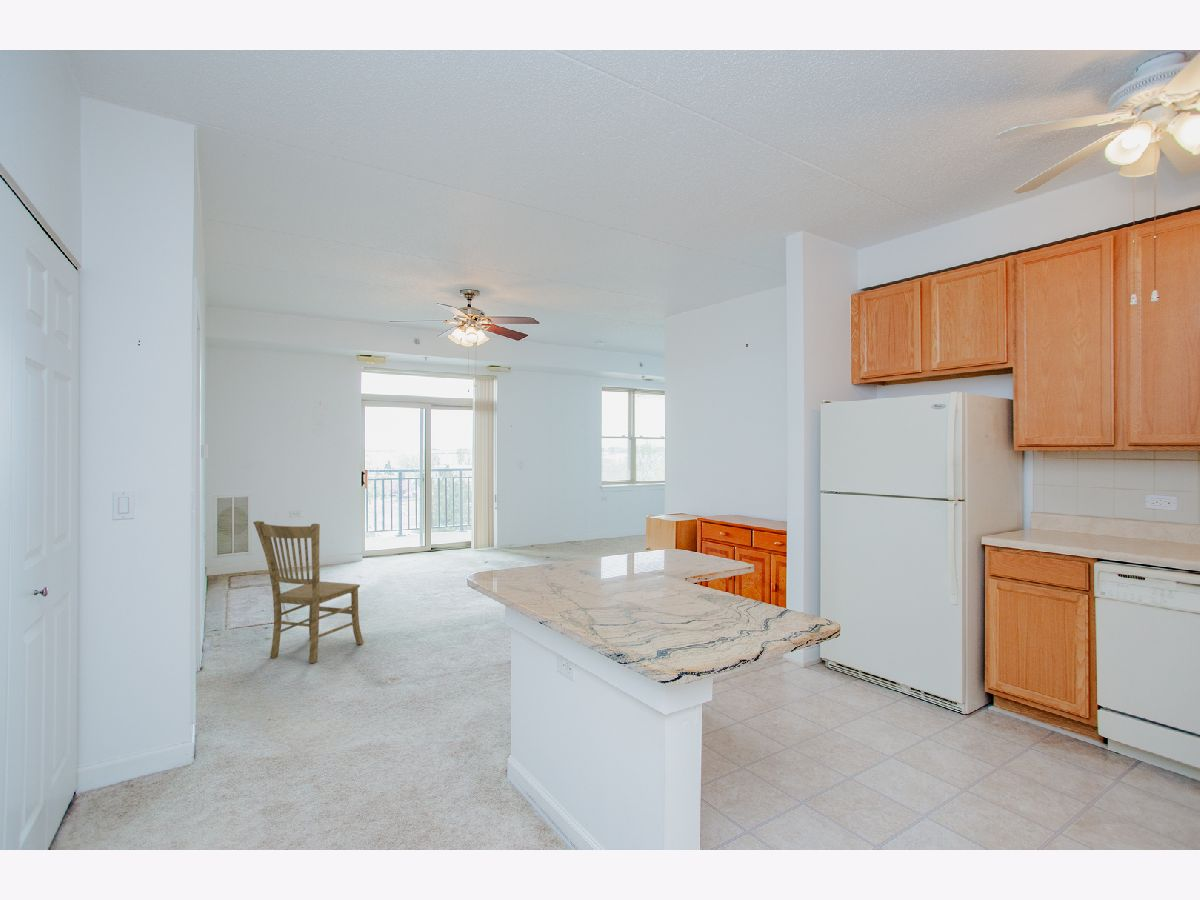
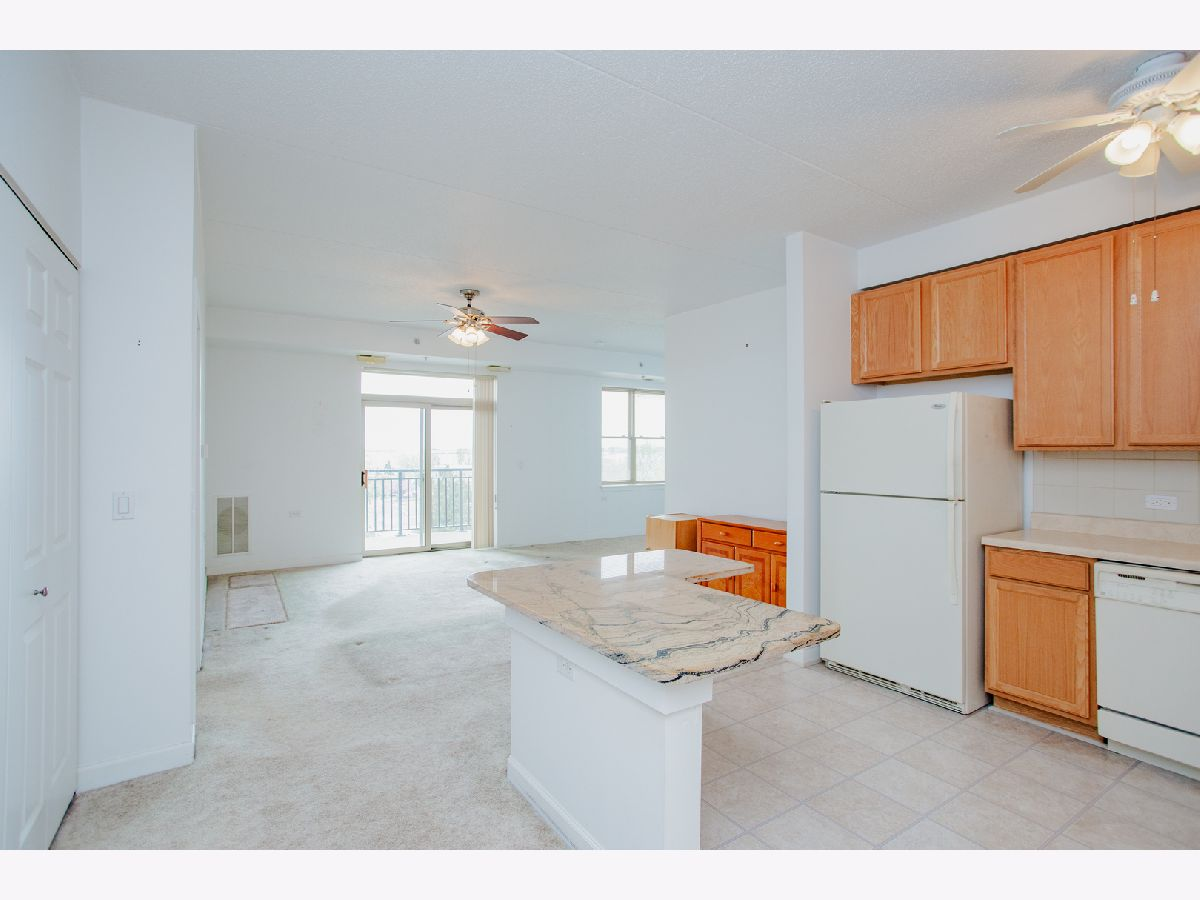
- dining chair [252,520,365,664]
